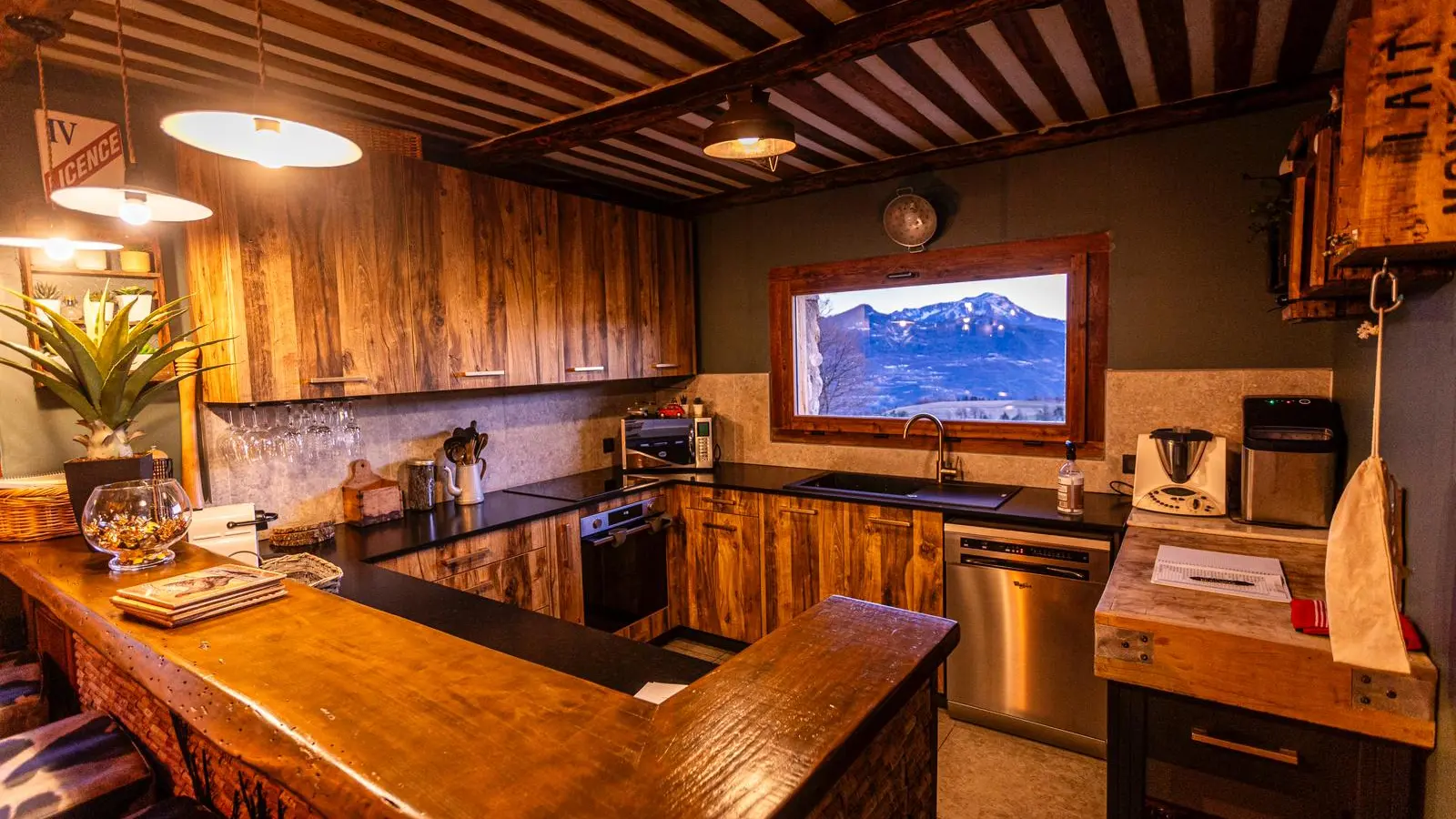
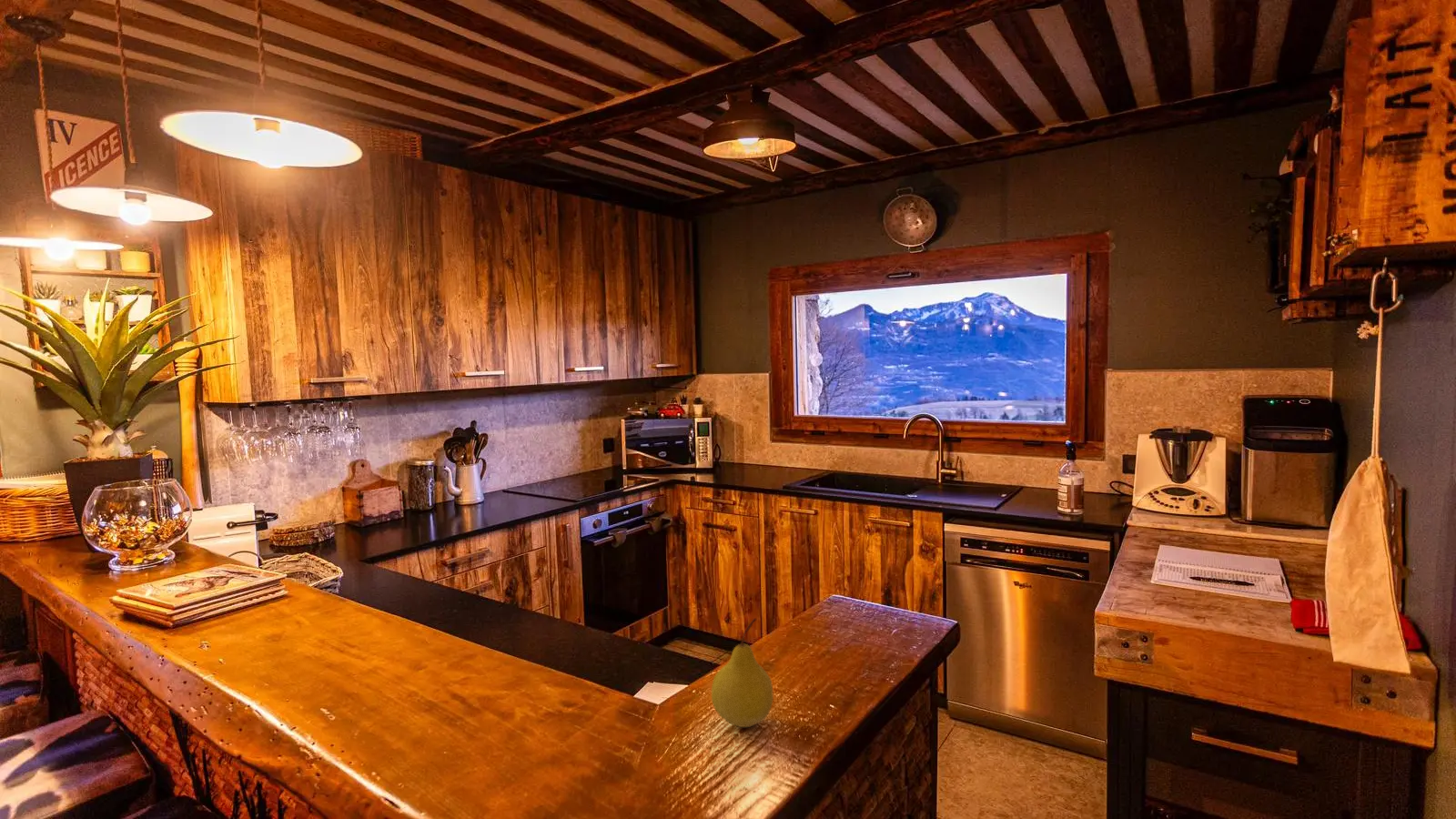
+ fruit [711,617,774,728]
